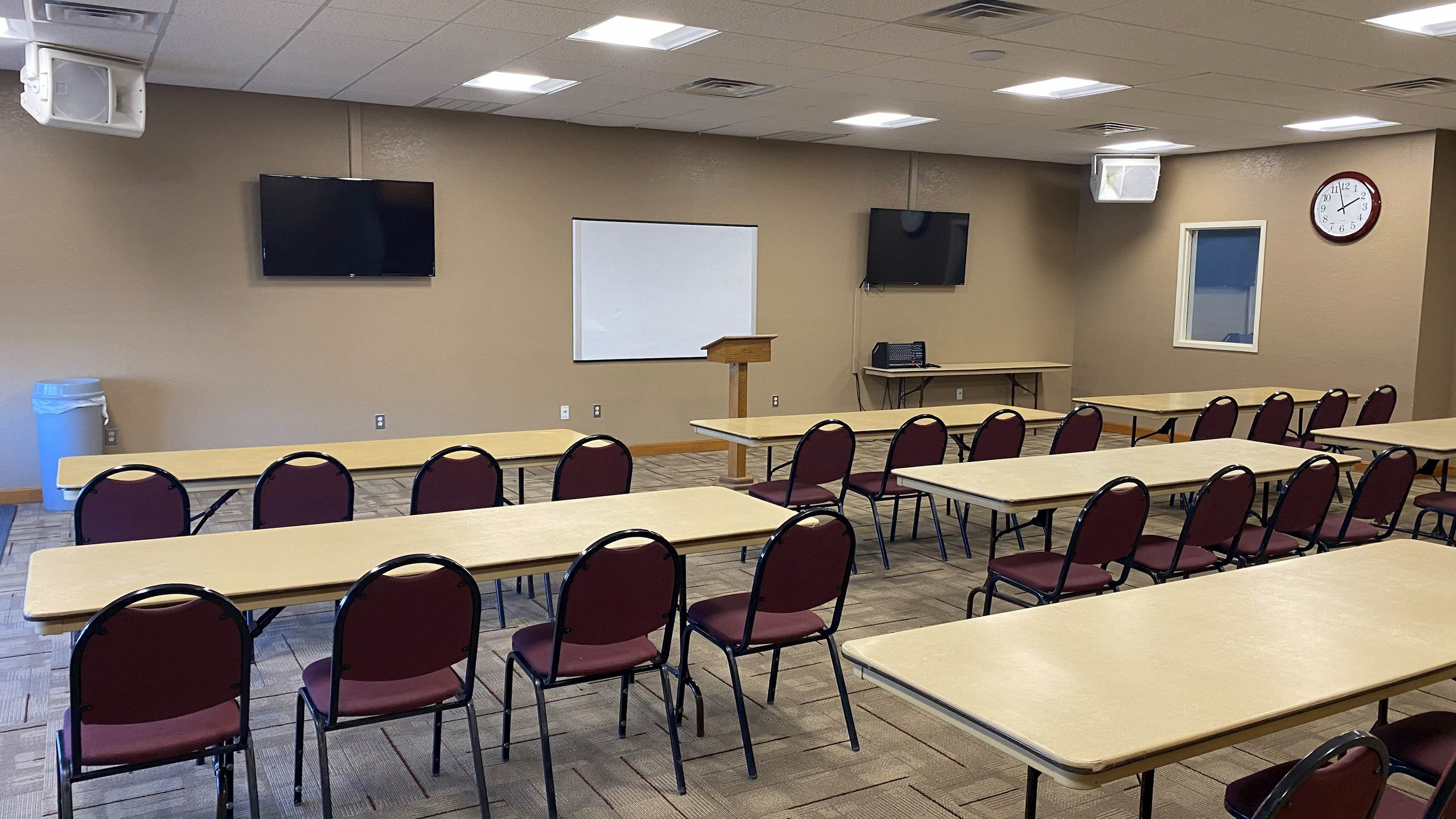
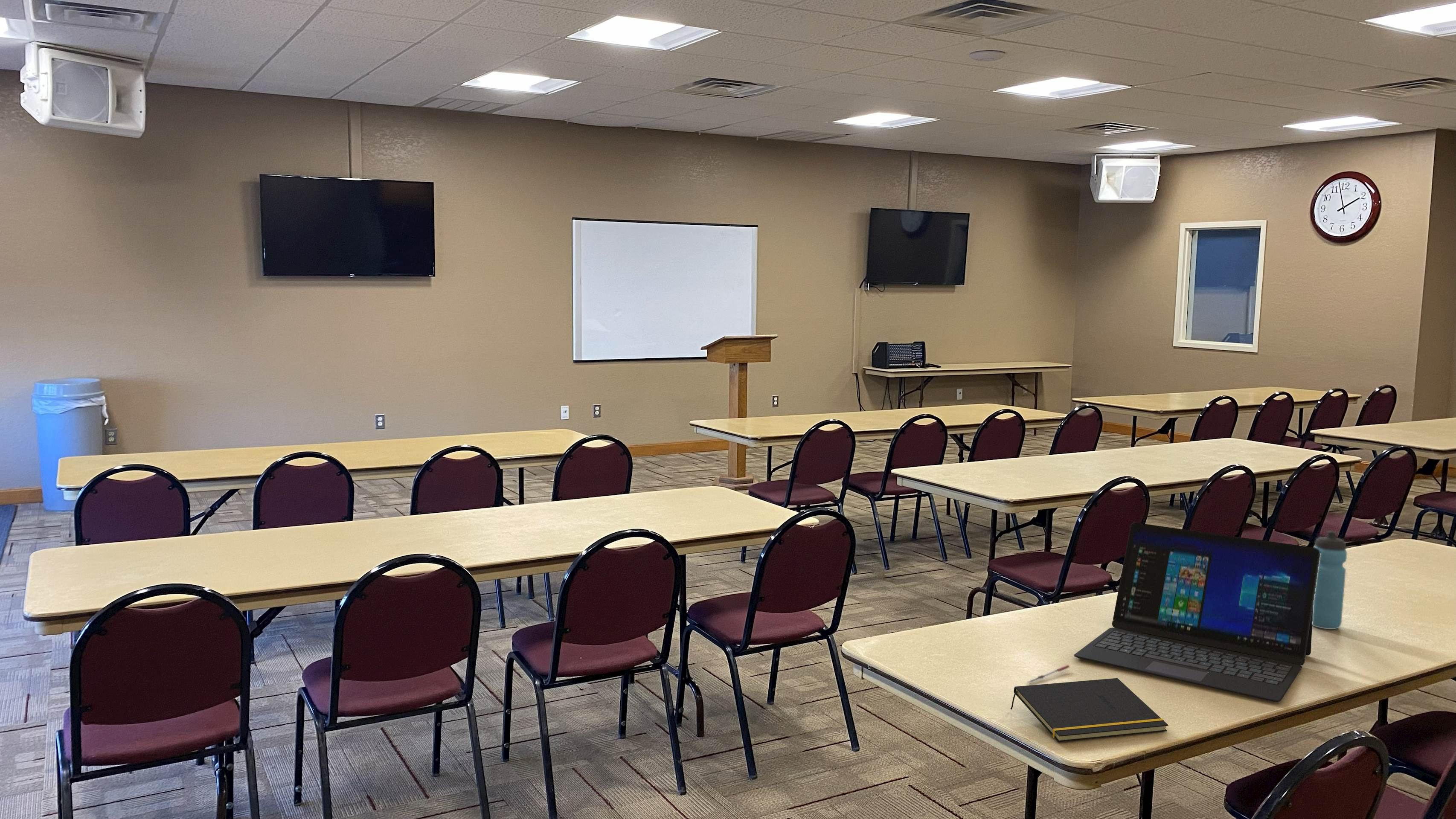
+ laptop [1073,522,1320,702]
+ notepad [1010,678,1169,743]
+ pen [1026,664,1070,684]
+ water bottle [1312,531,1348,630]
